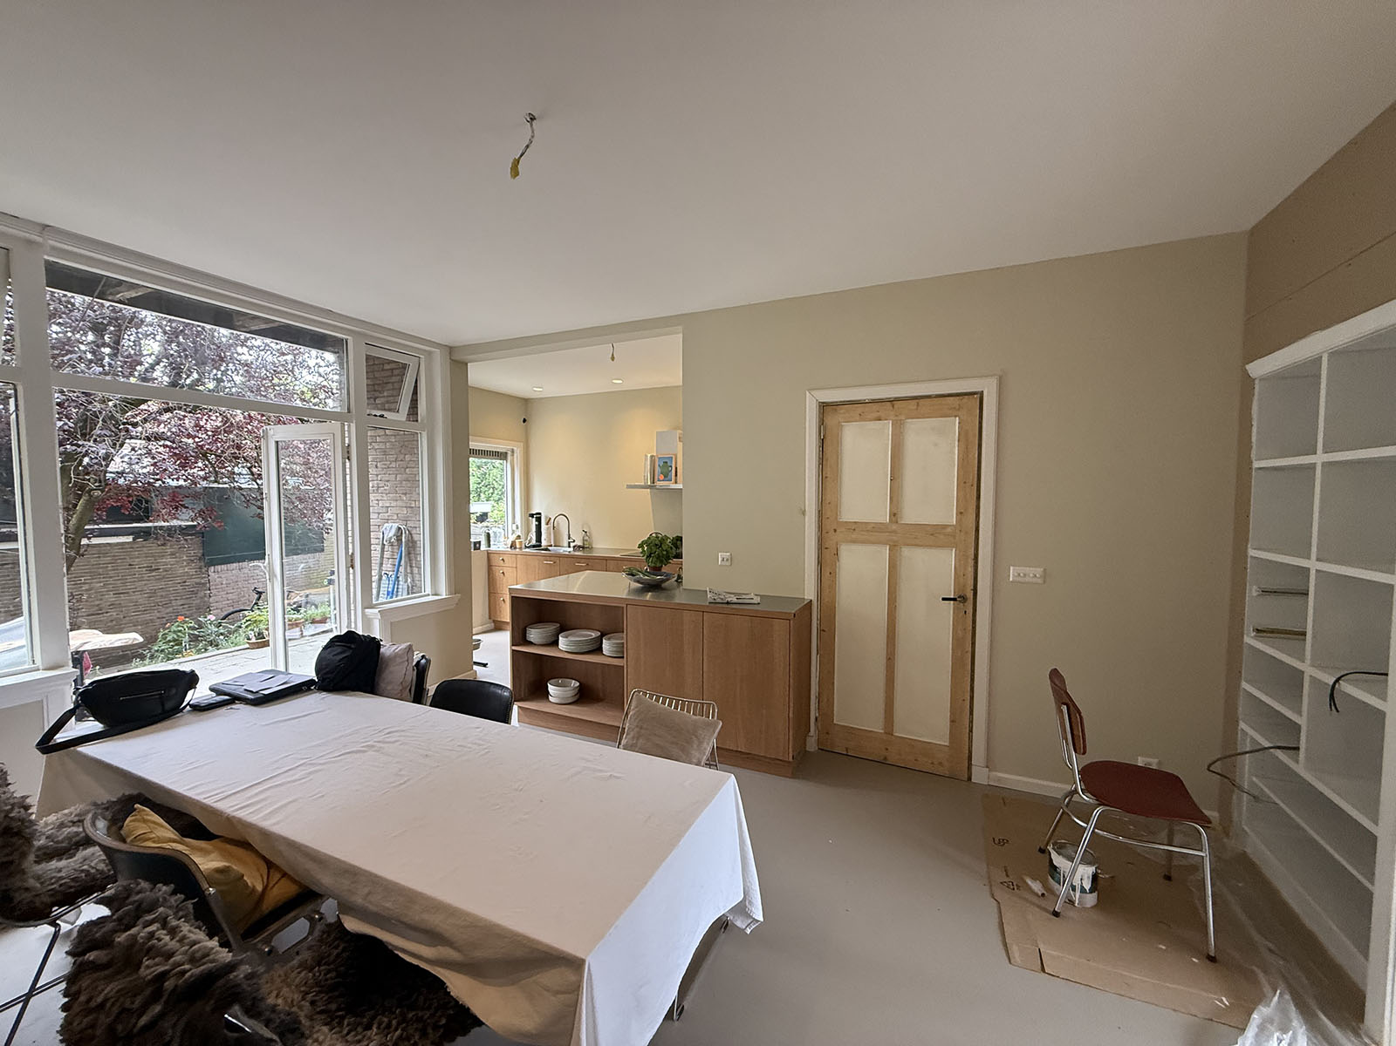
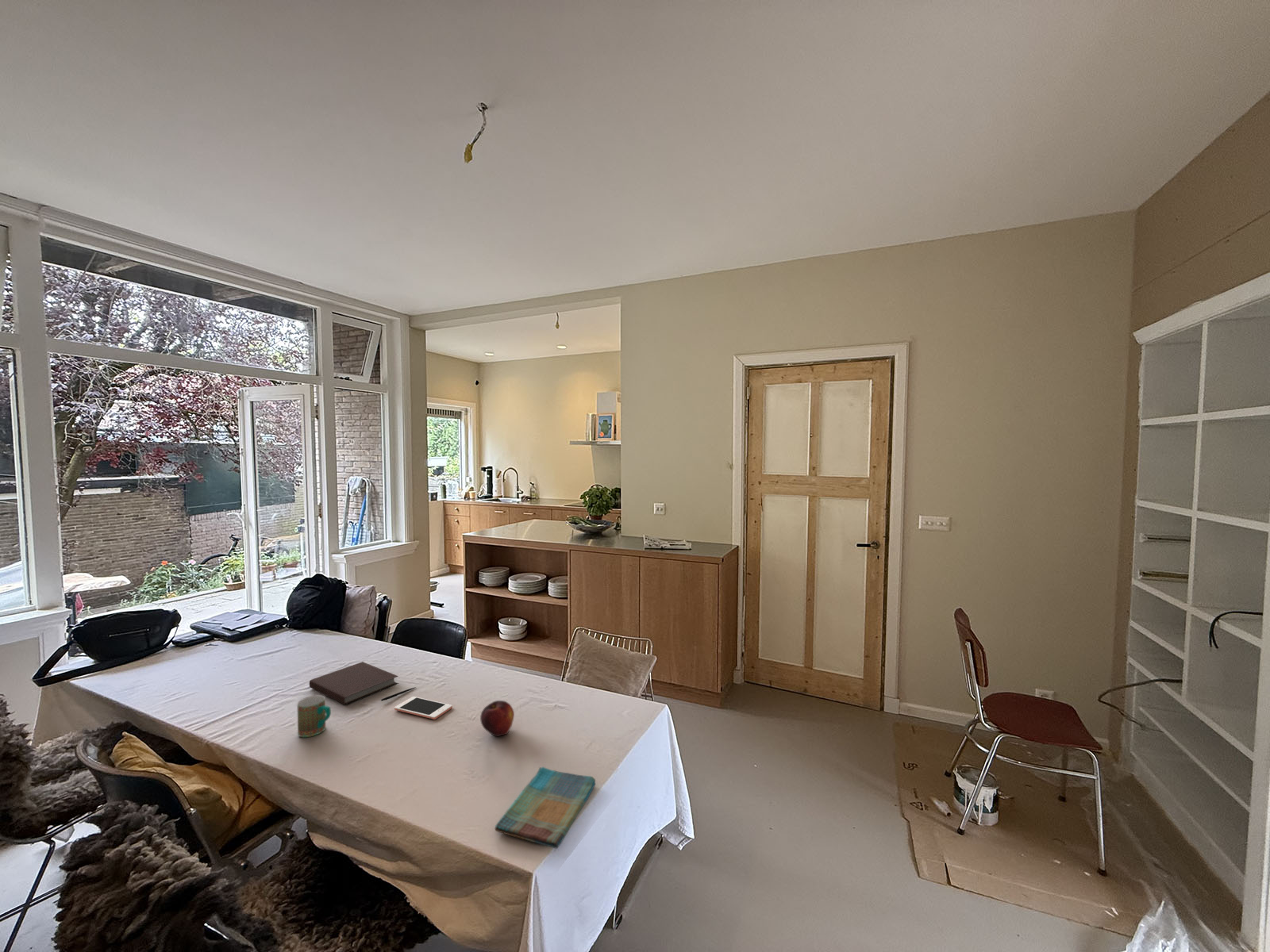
+ mug [296,694,332,738]
+ pen [380,686,417,701]
+ dish towel [495,766,596,850]
+ notebook [309,661,399,705]
+ cell phone [394,696,453,720]
+ fruit [479,700,515,737]
